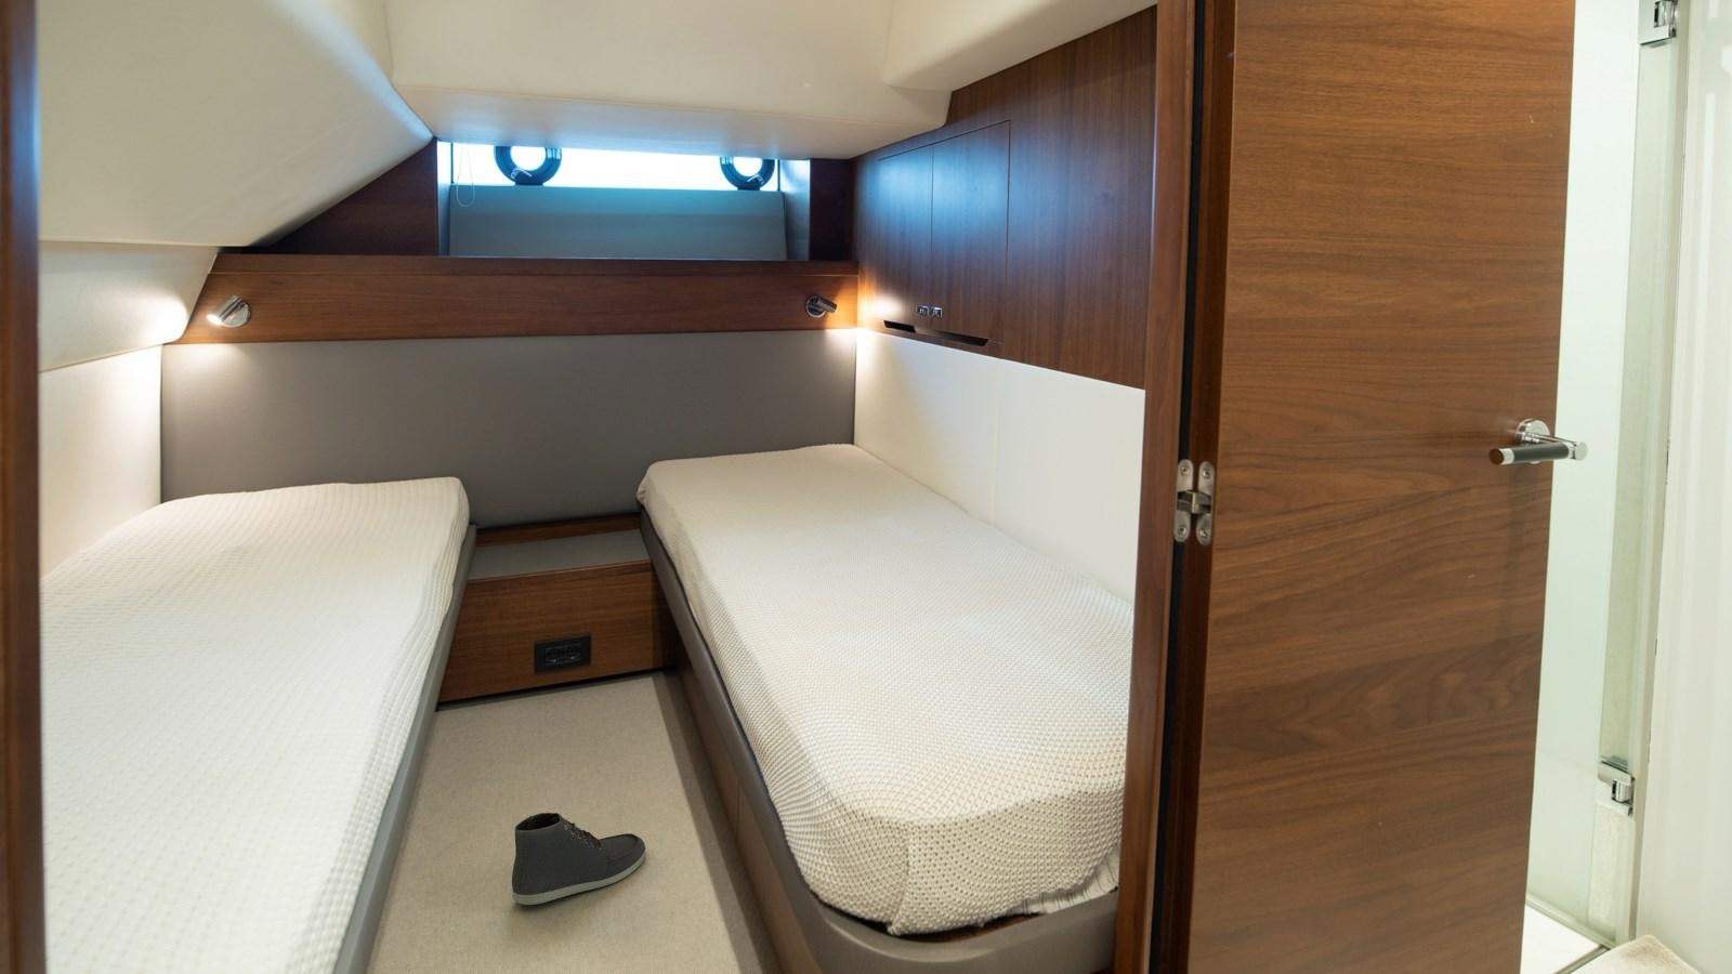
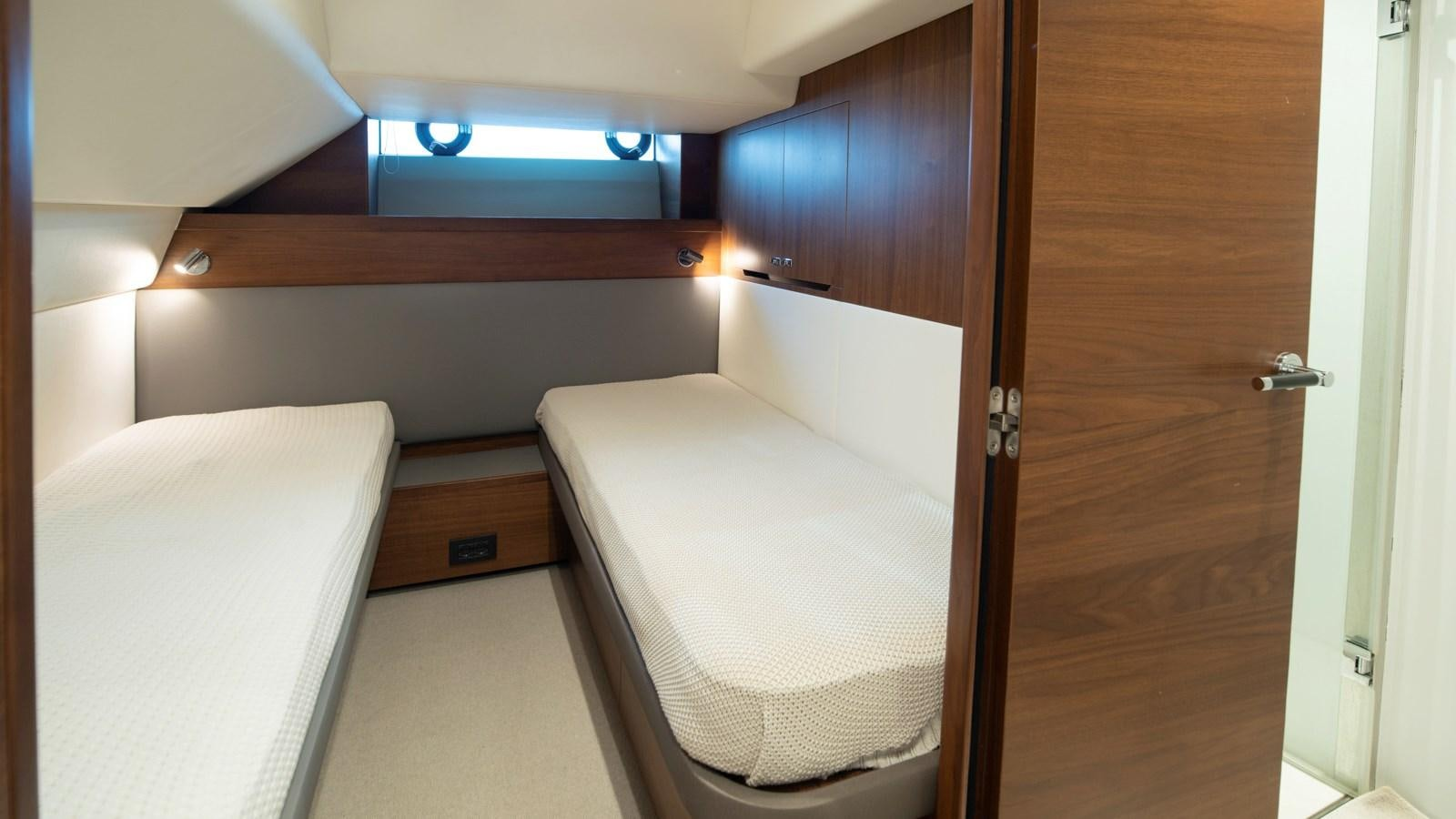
- sneaker [512,811,647,906]
